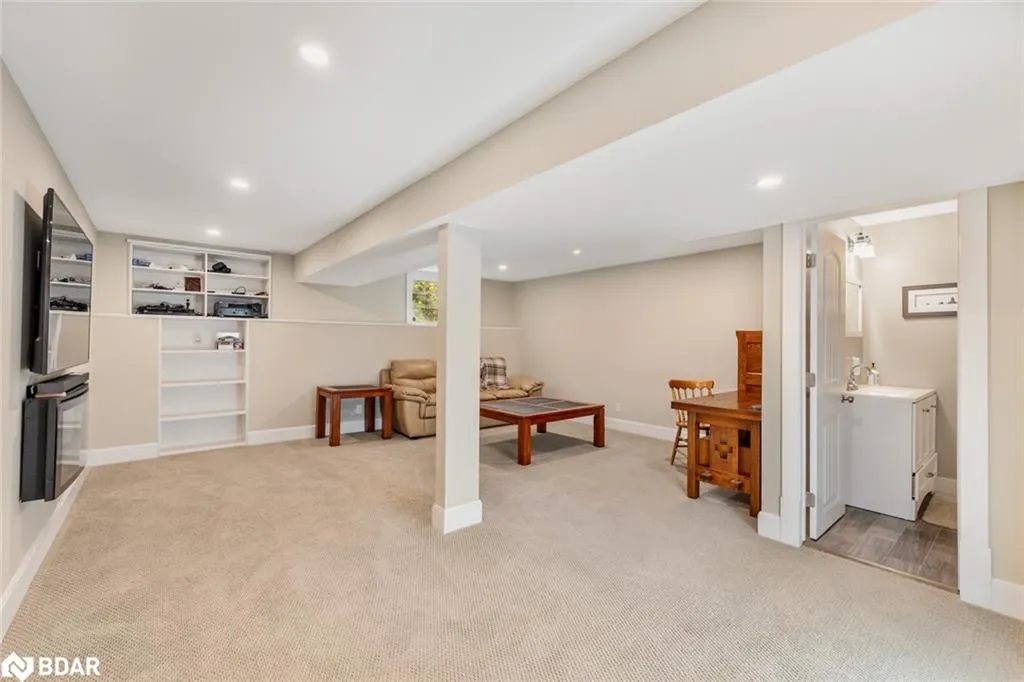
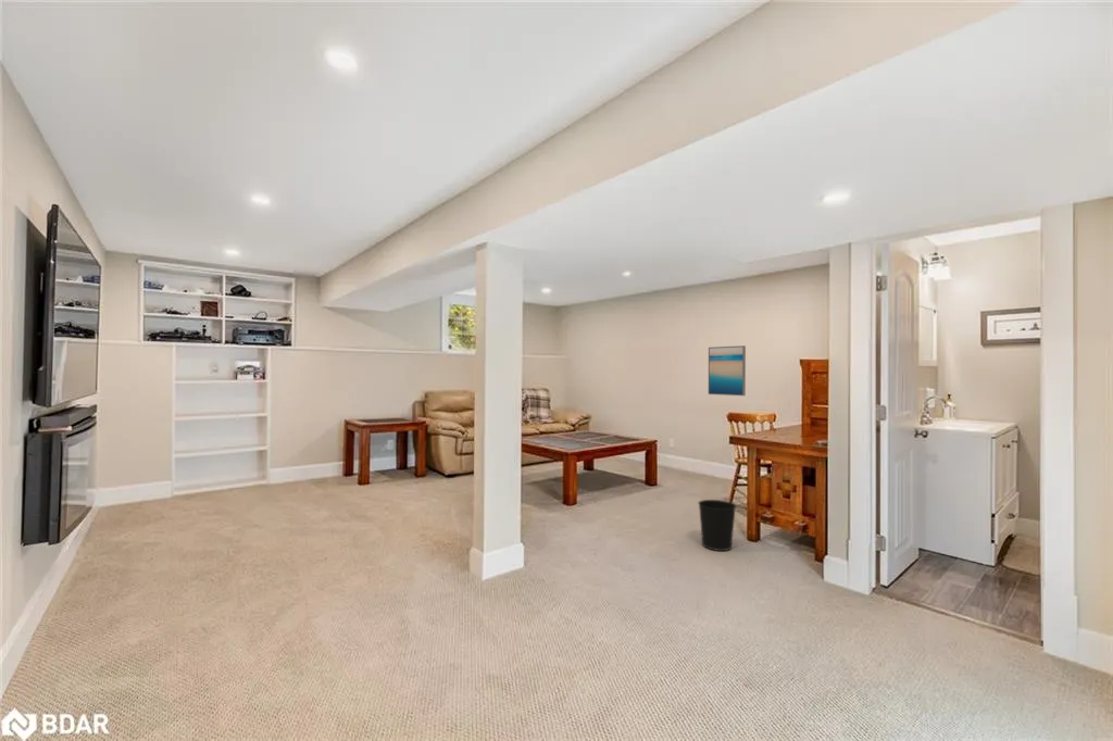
+ wastebasket [697,499,737,552]
+ wall art [708,344,747,397]
